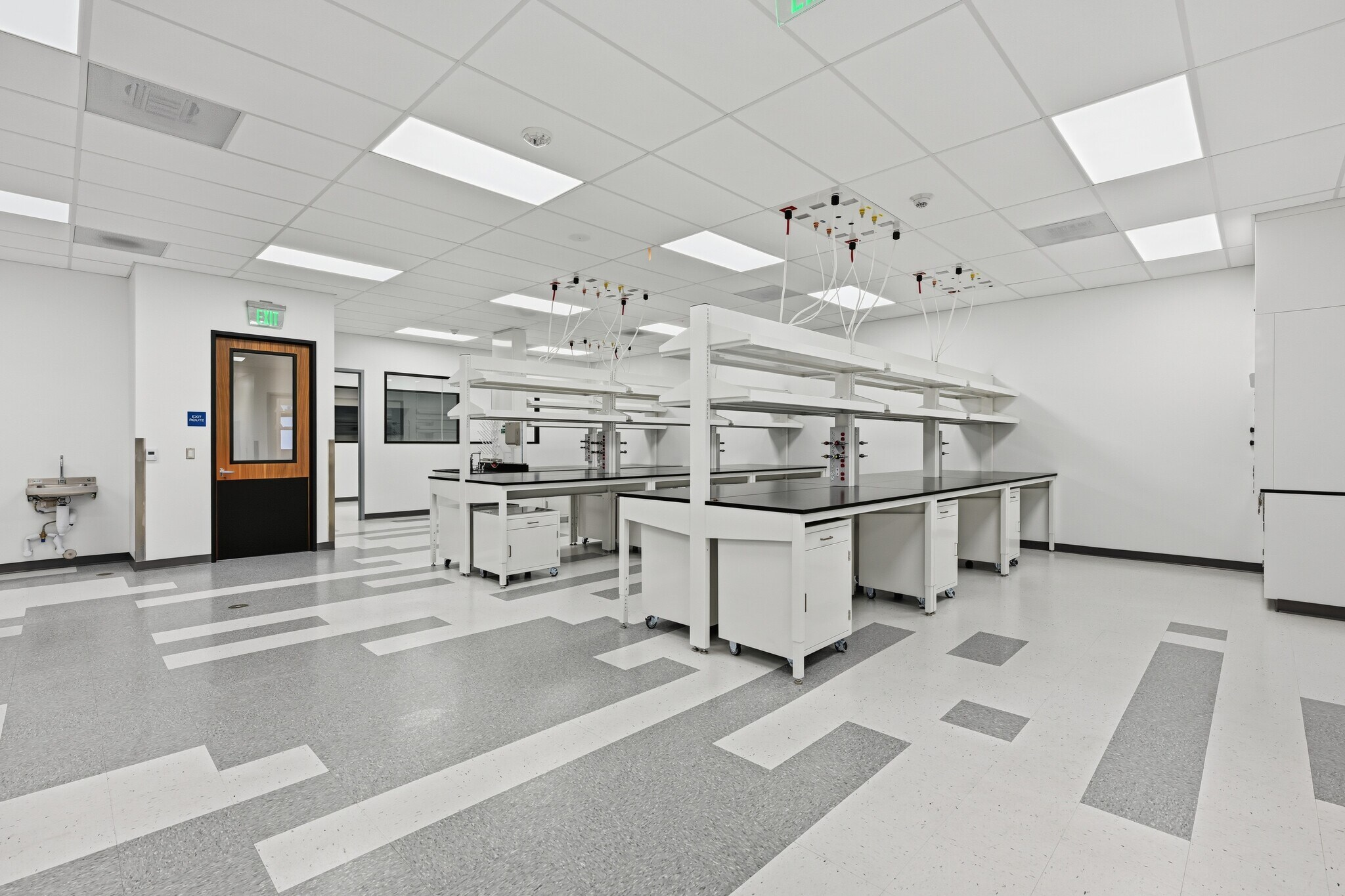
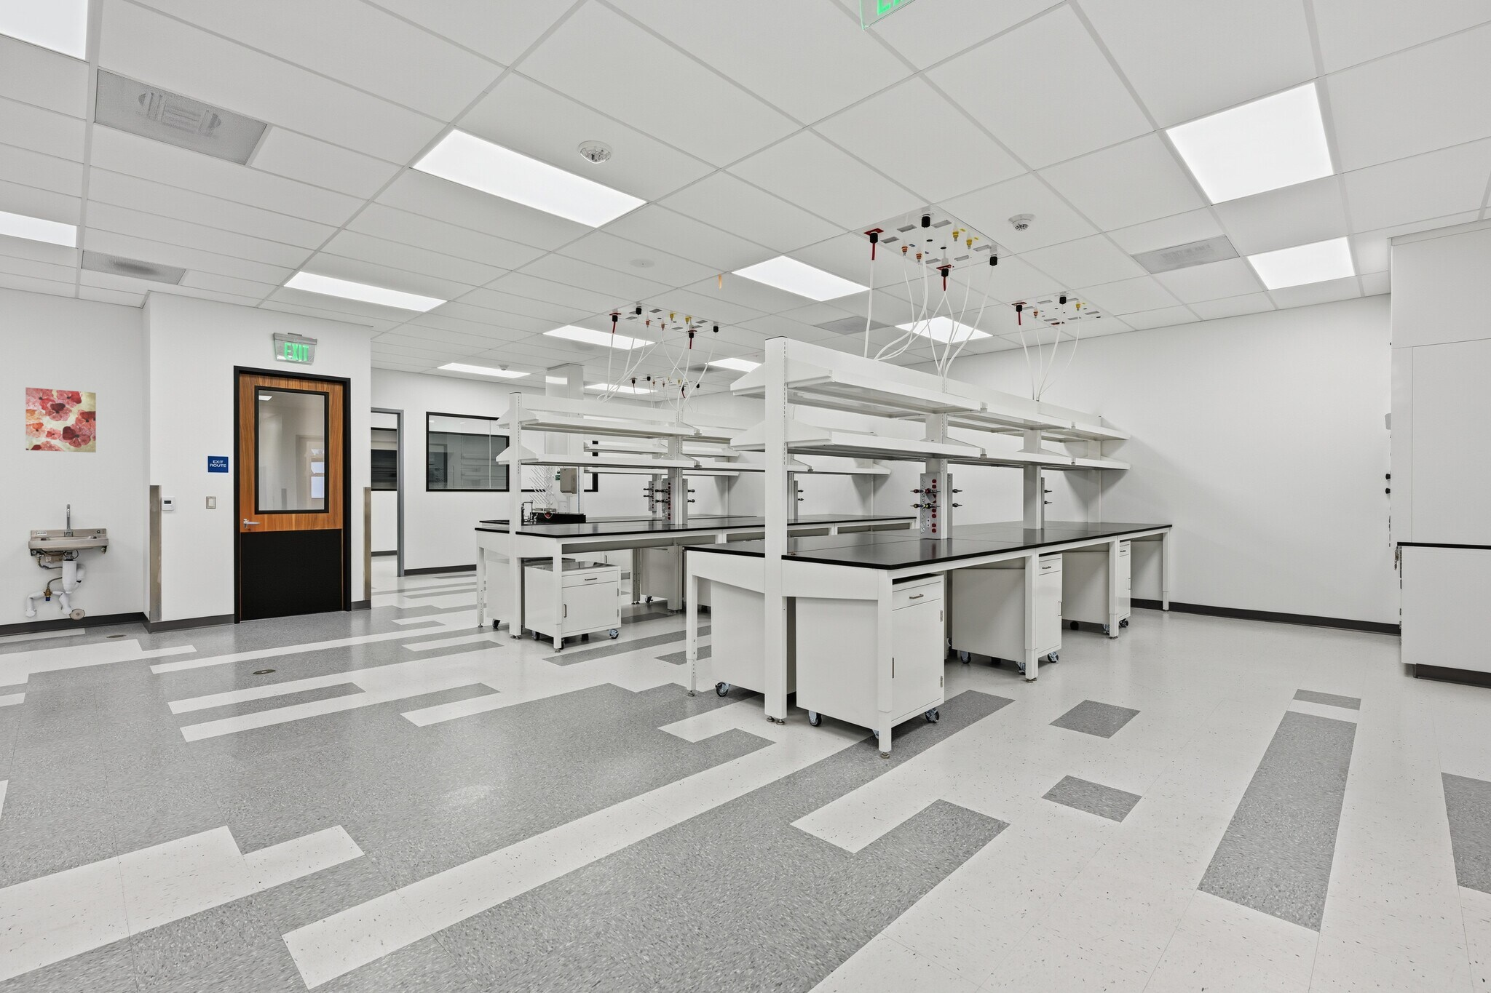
+ wall art [24,387,96,453]
